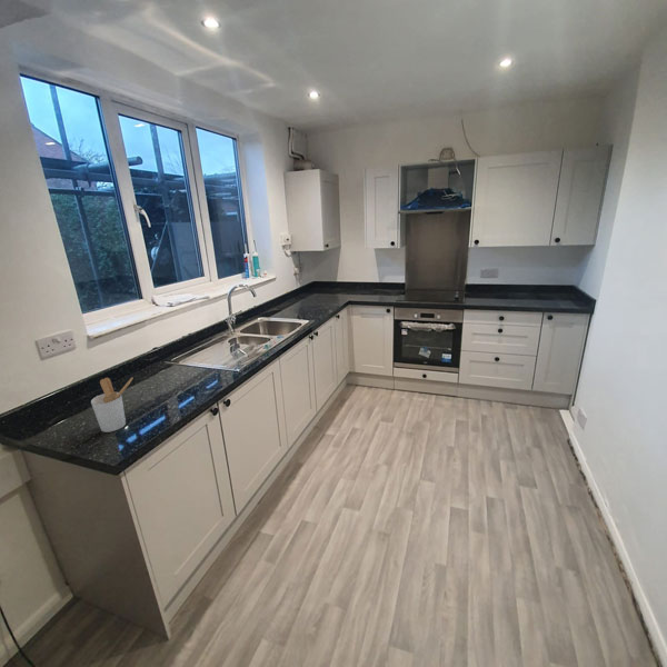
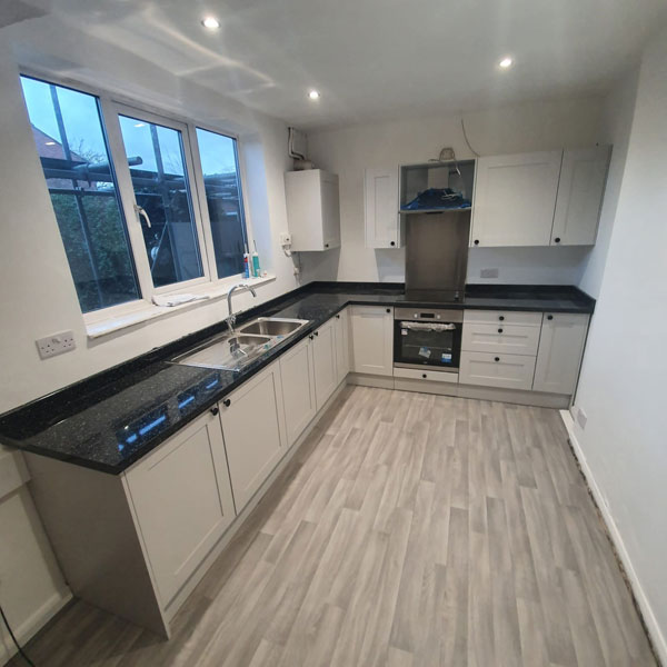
- utensil holder [90,377,133,434]
